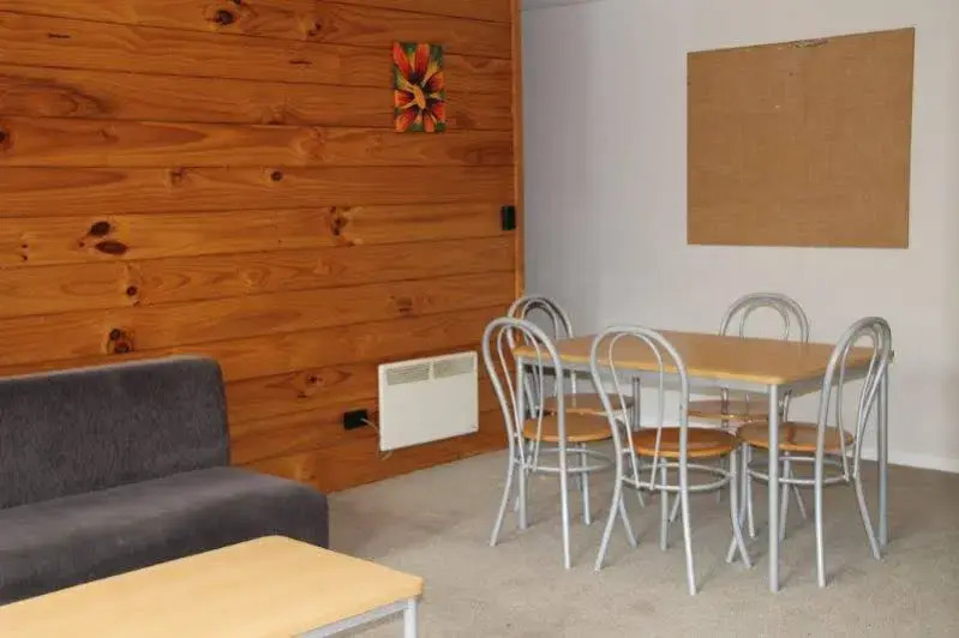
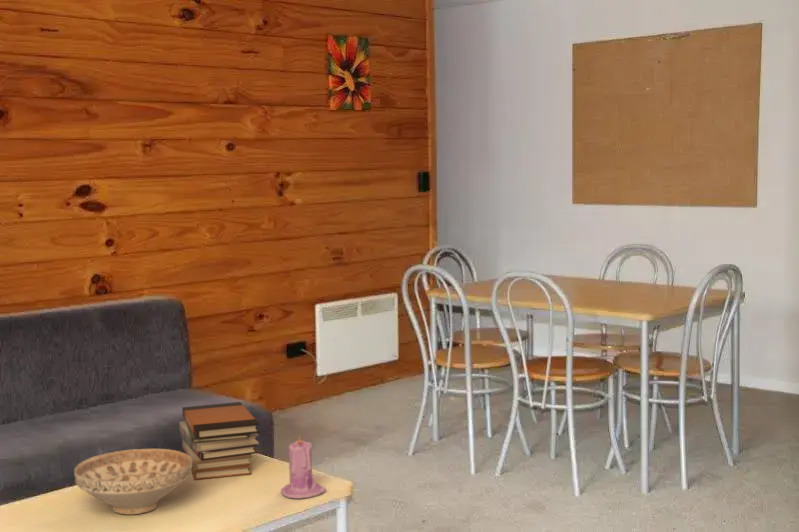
+ decorative bowl [73,448,192,516]
+ book stack [178,401,261,481]
+ candle [280,436,327,500]
